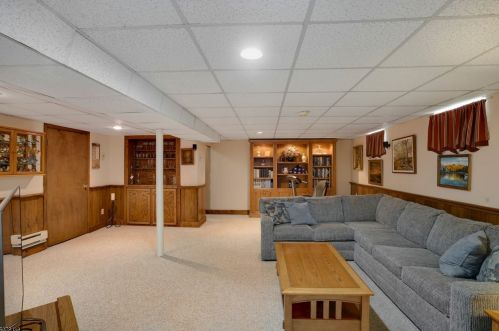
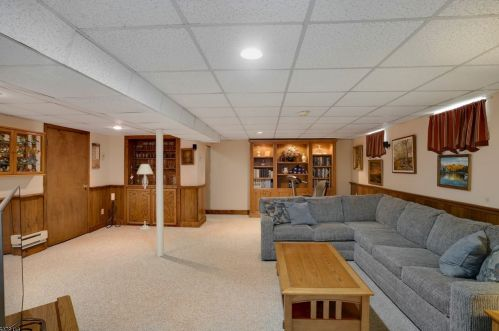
+ floor lamp [136,163,154,231]
